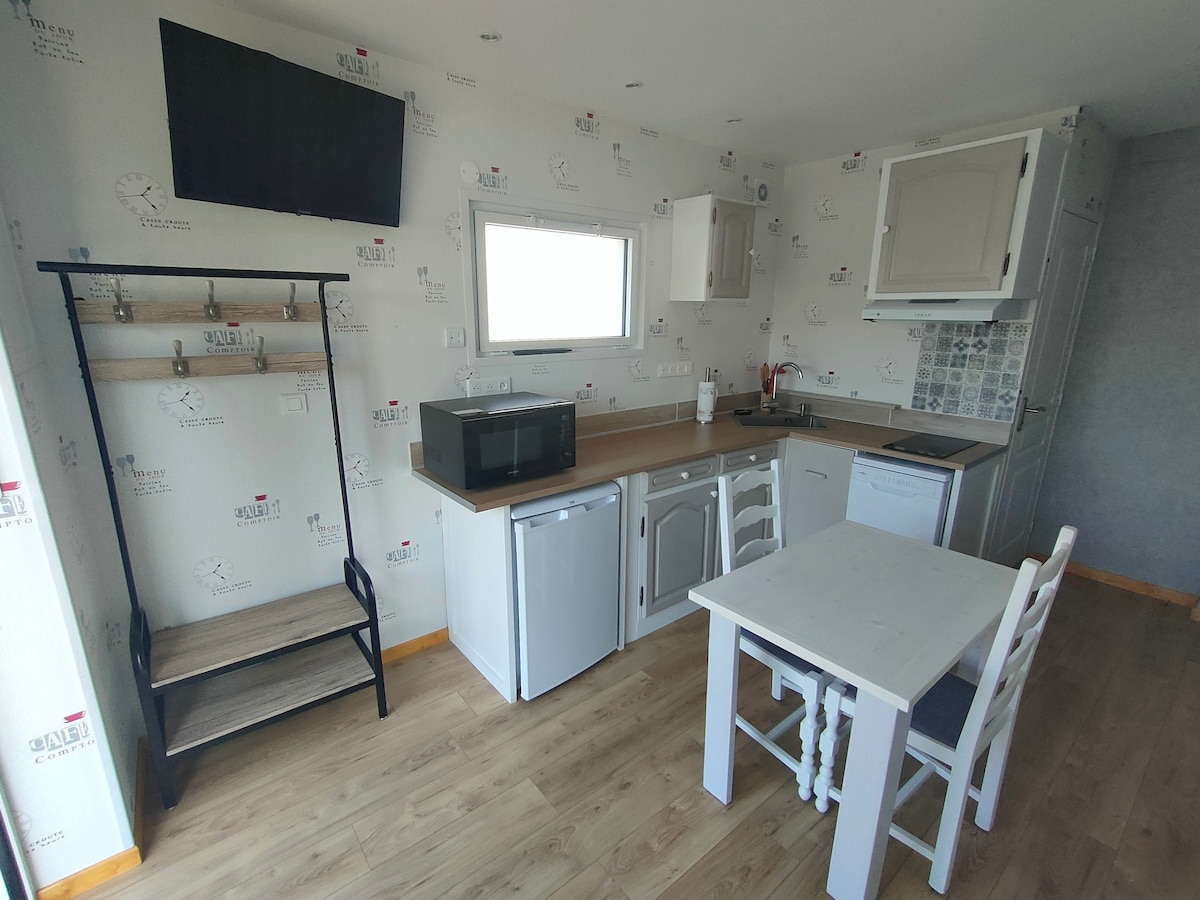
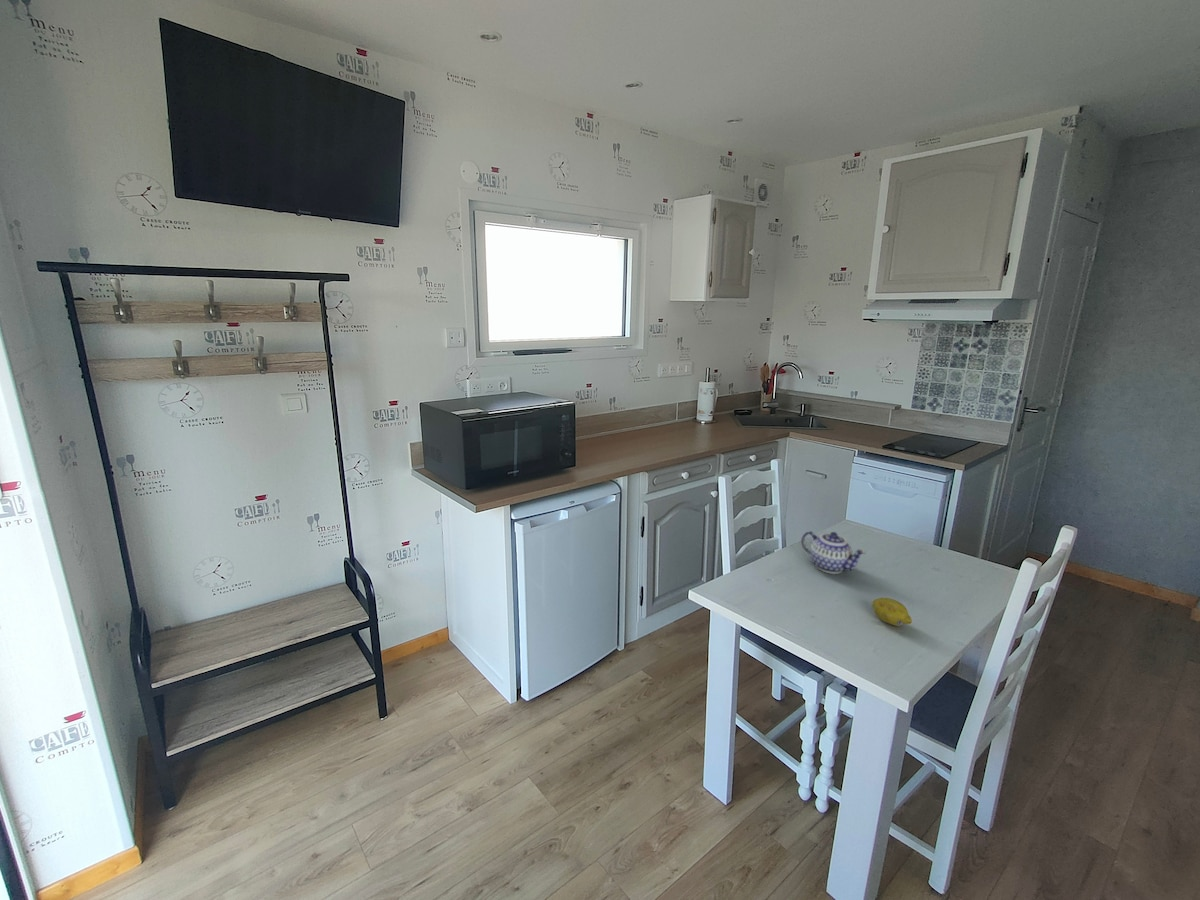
+ fruit [872,597,913,627]
+ teapot [800,530,867,575]
